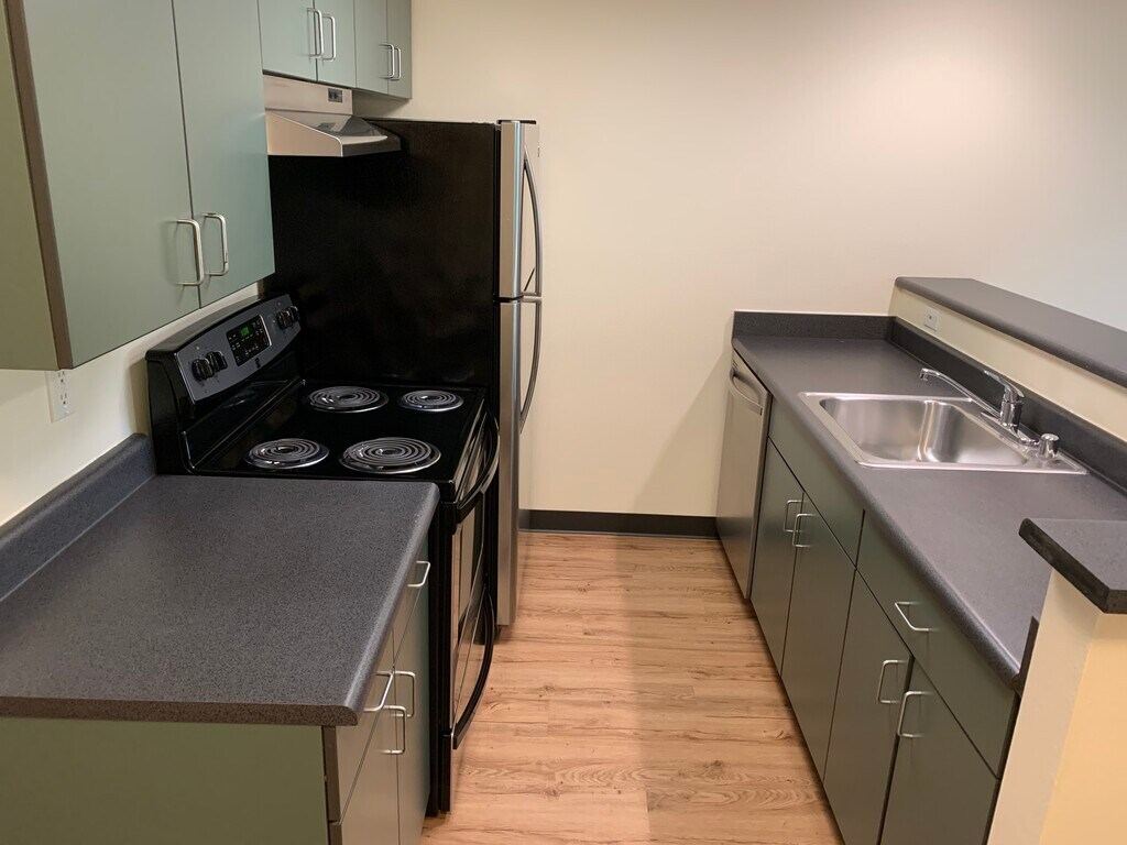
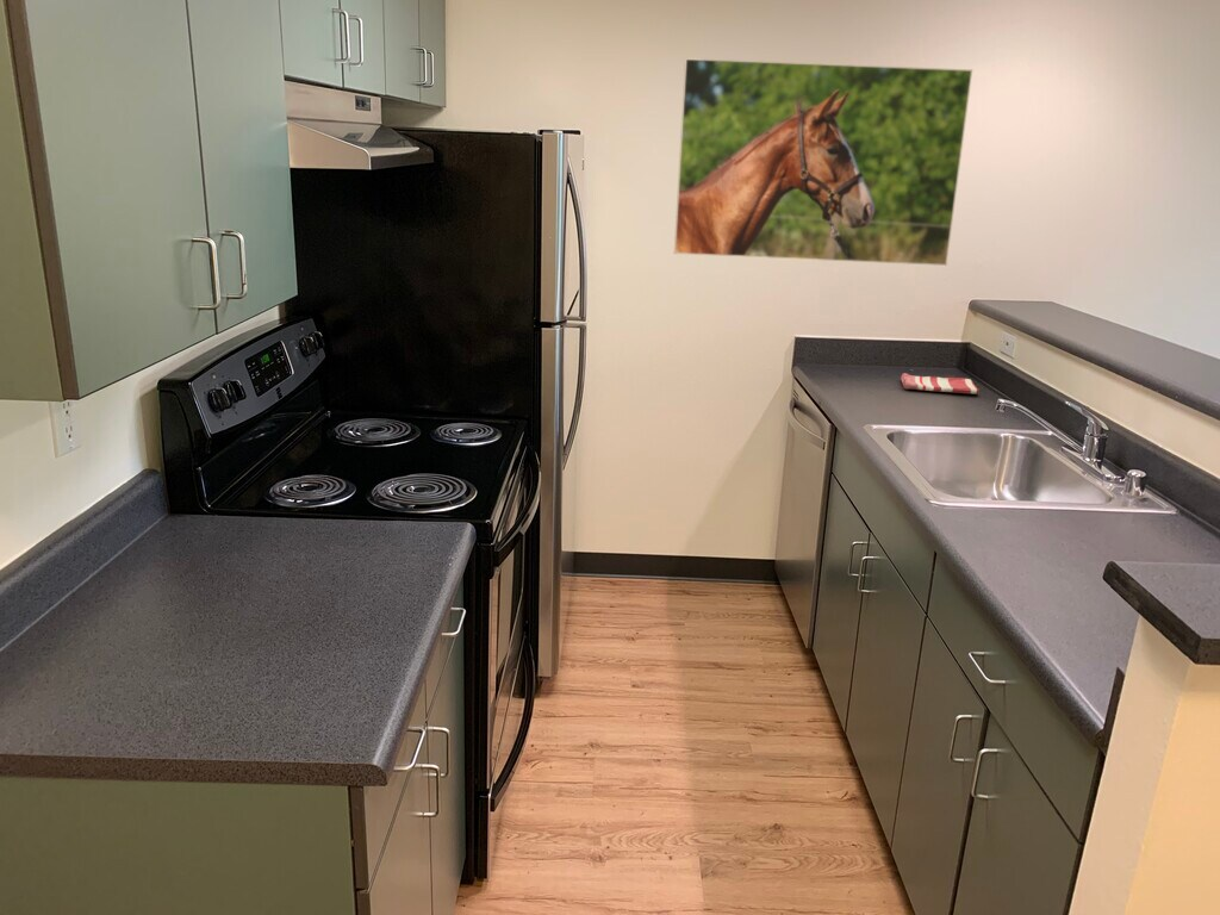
+ dish towel [901,372,981,396]
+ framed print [673,57,973,267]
